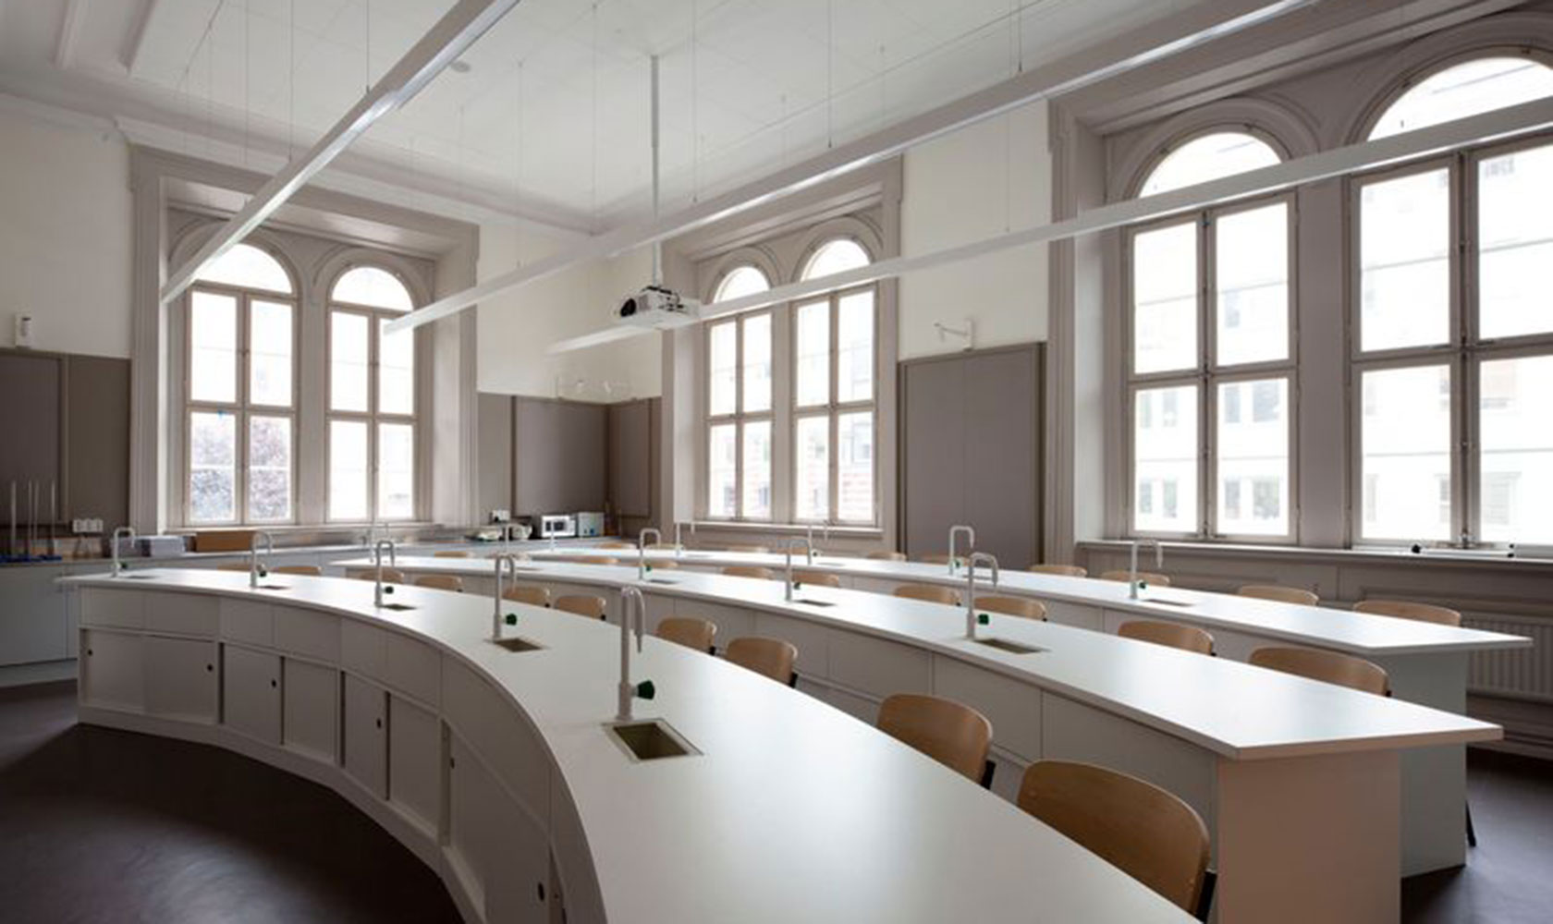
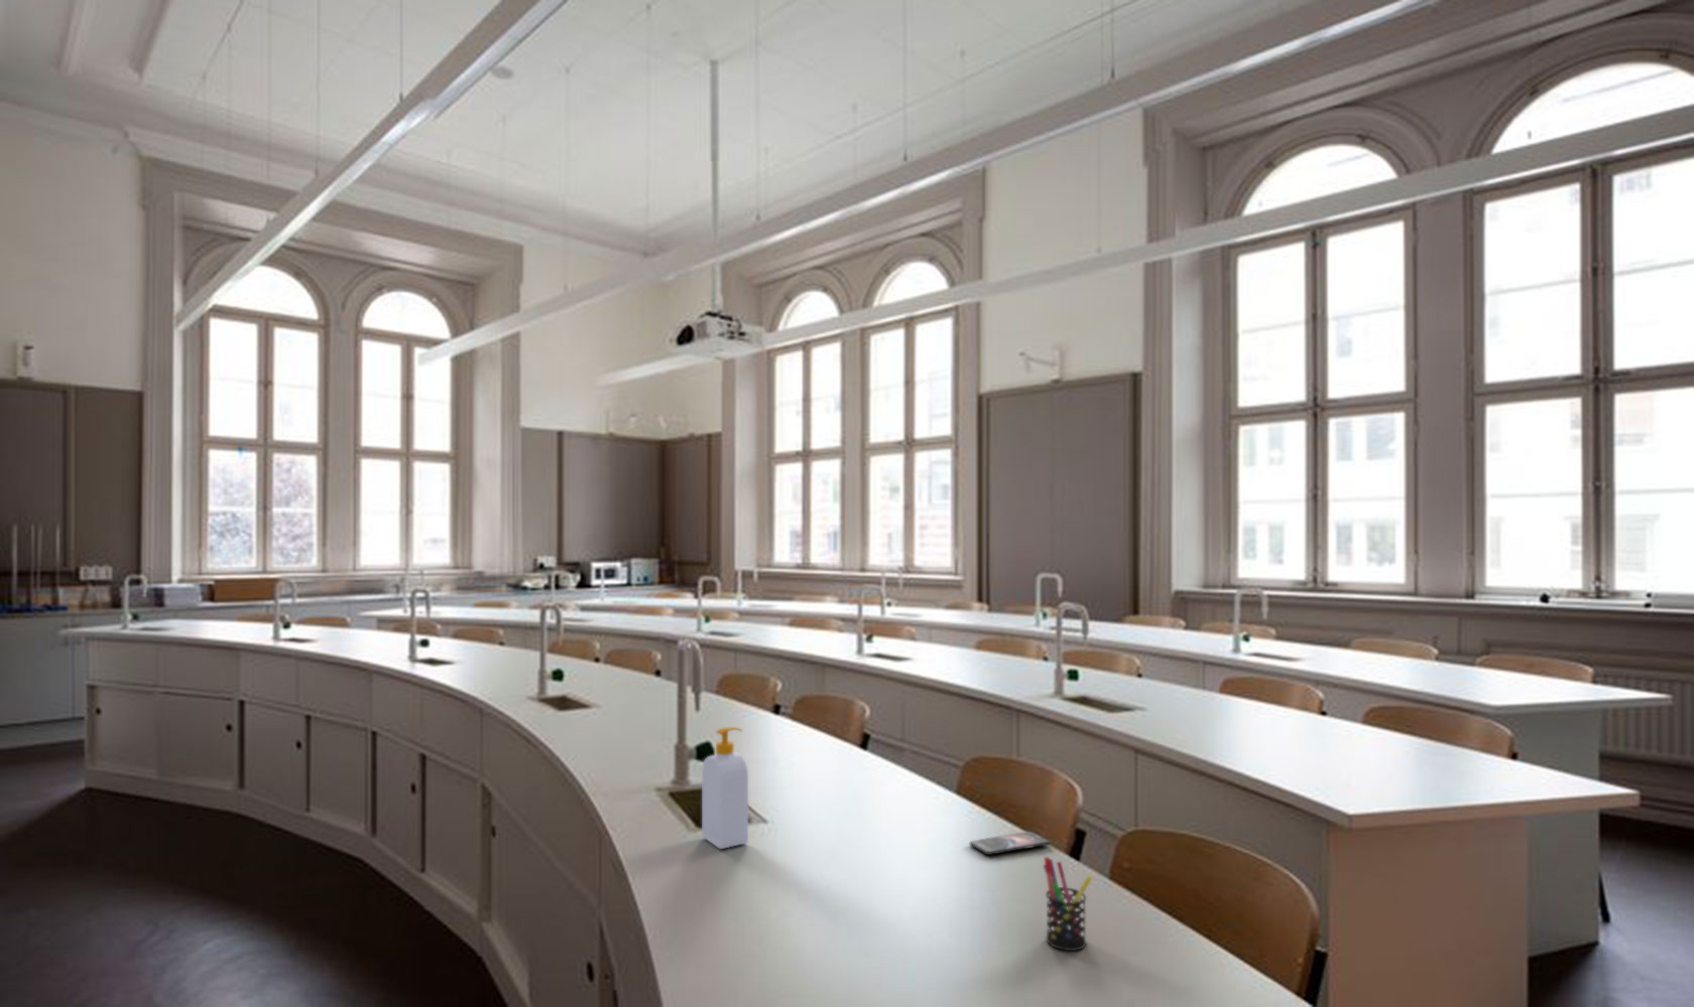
+ pen holder [1043,856,1093,952]
+ smartphone [969,831,1051,856]
+ soap bottle [701,726,749,850]
